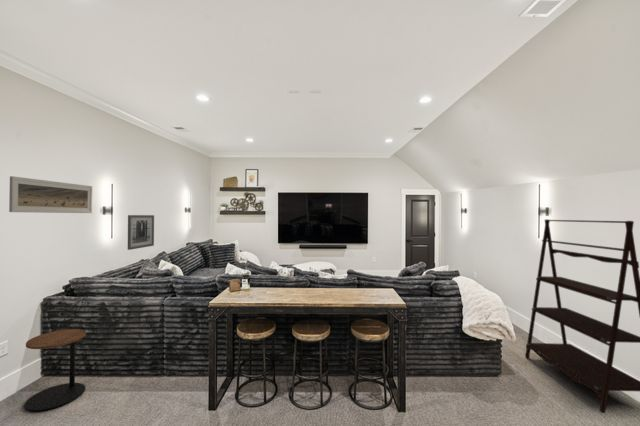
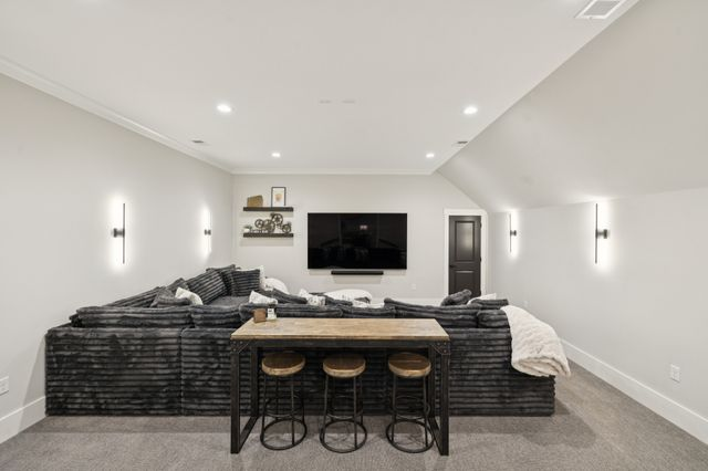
- shelving unit [524,218,640,414]
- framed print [8,175,93,214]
- wall art [127,214,155,251]
- side table [24,328,87,412]
